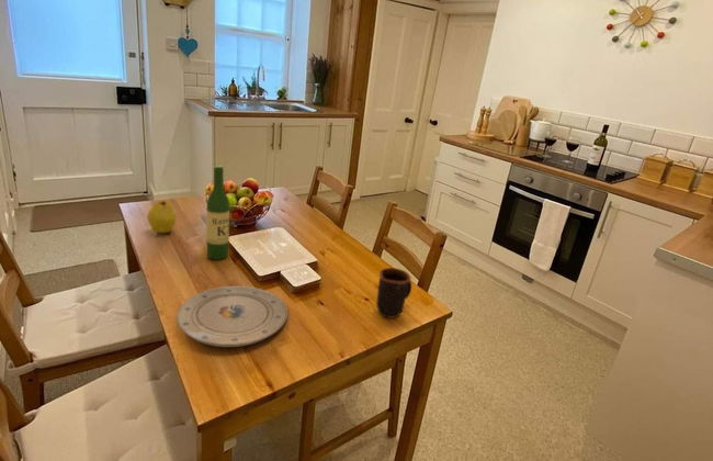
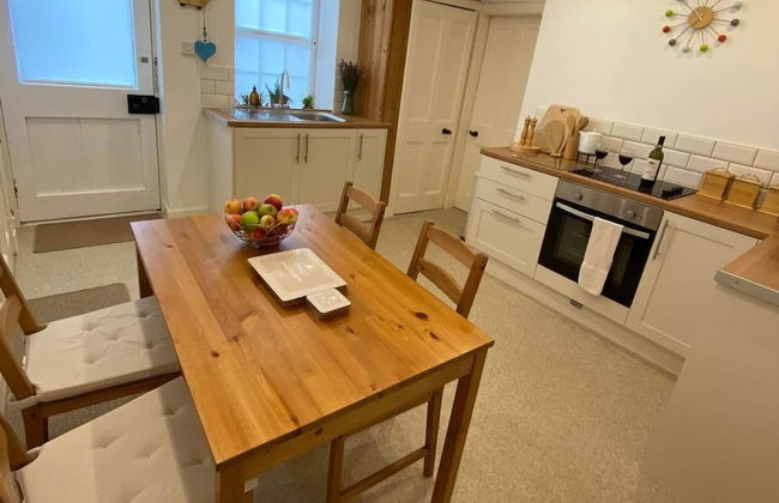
- wine bottle [205,165,230,260]
- mug [375,267,412,319]
- fruit [146,199,178,234]
- plate [176,285,288,348]
